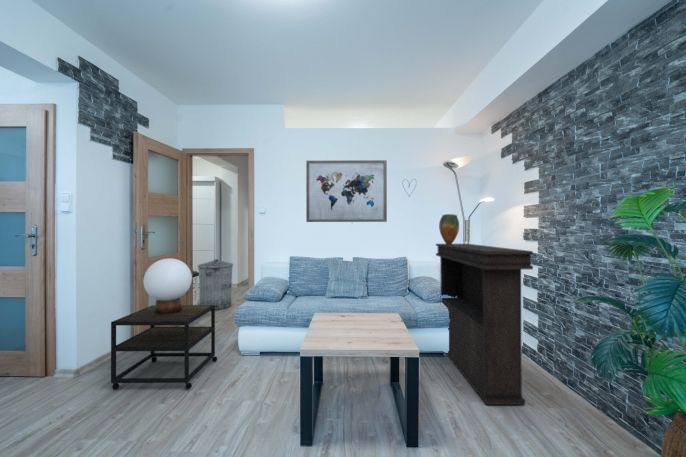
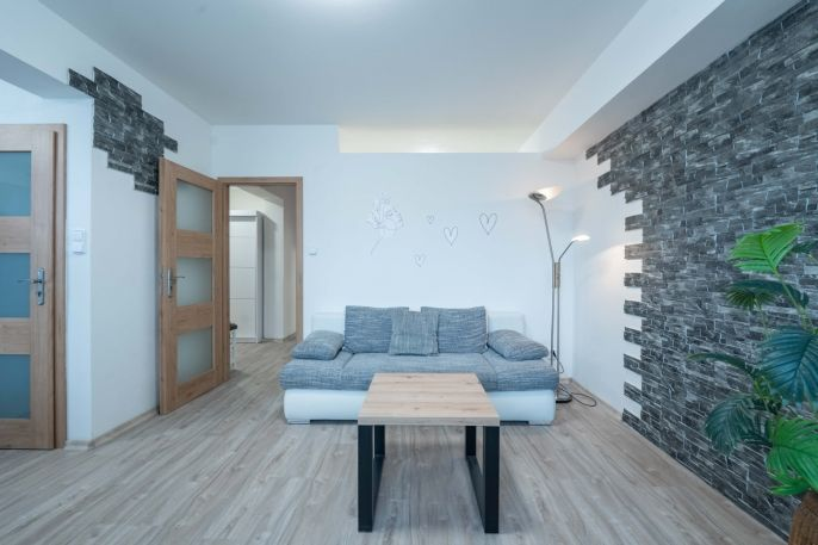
- side table [110,304,218,391]
- console table [435,243,534,406]
- vase [438,213,460,244]
- wall art [305,159,388,223]
- table lamp [142,257,193,315]
- trash can [197,258,234,311]
